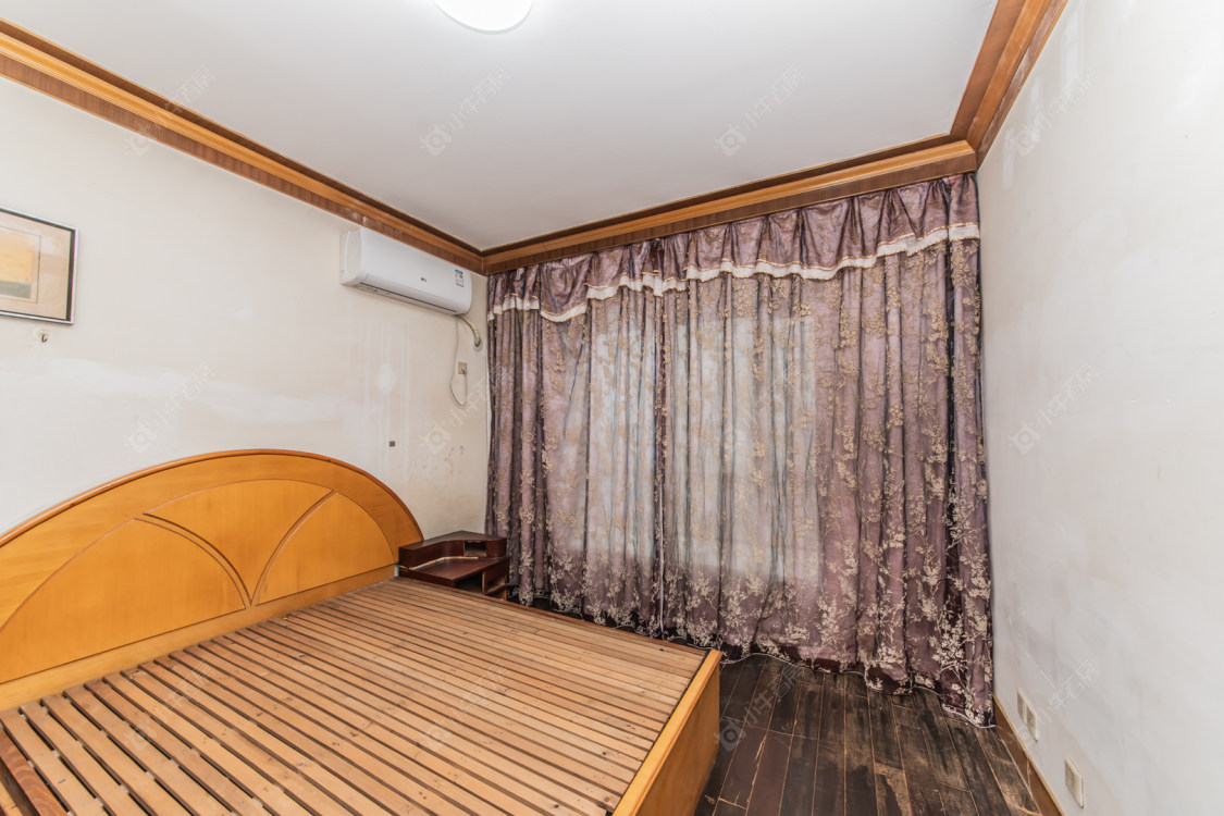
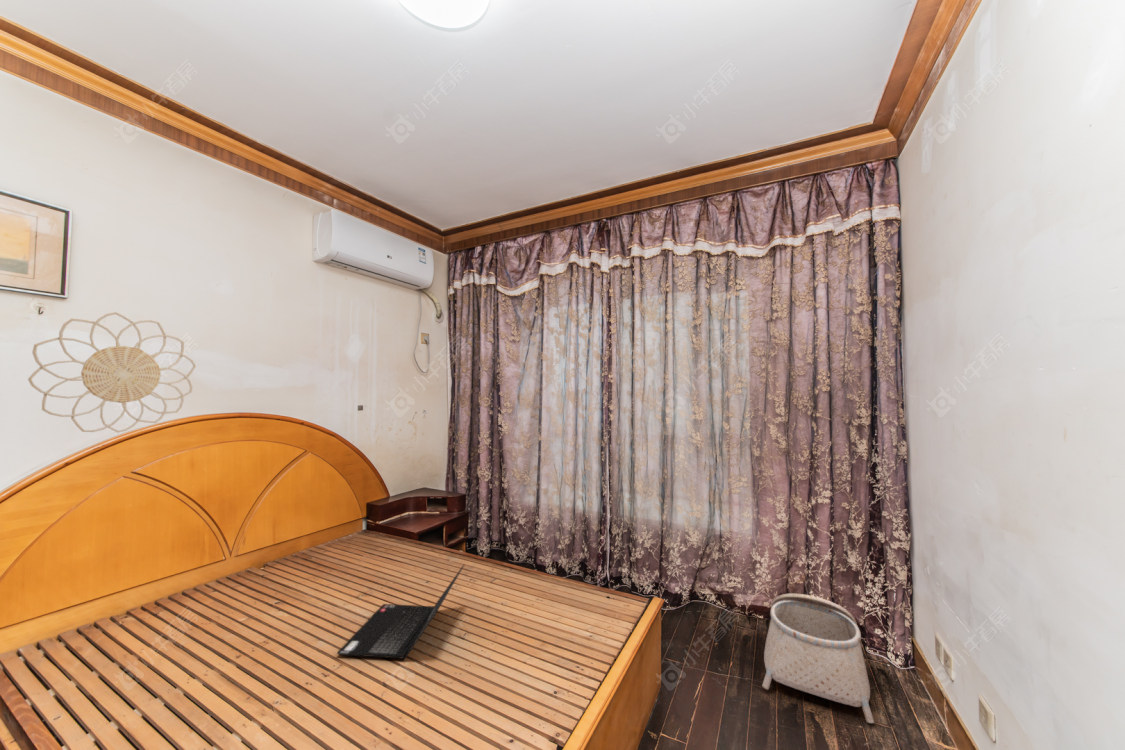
+ laptop computer [336,563,466,662]
+ decorative wall piece [27,311,197,433]
+ basket [761,593,875,724]
